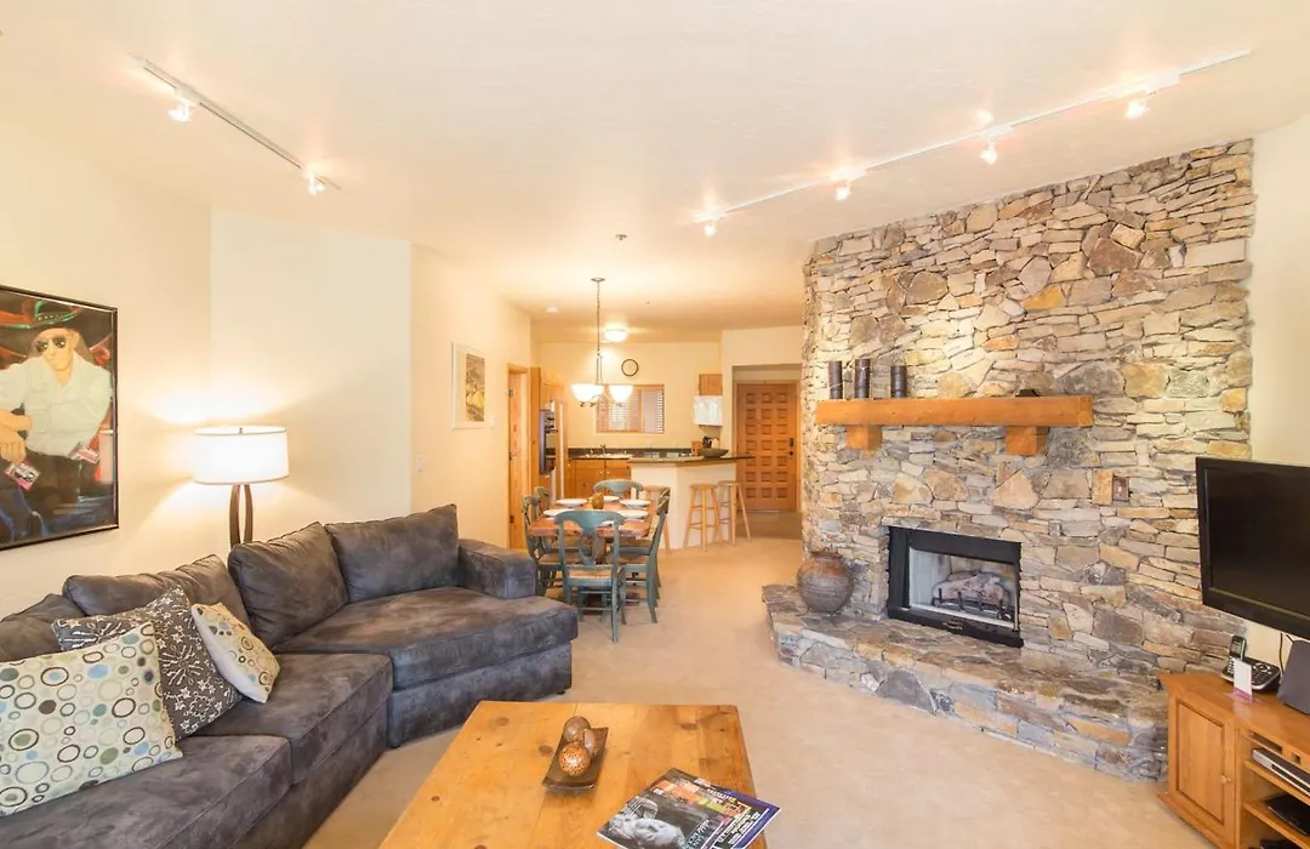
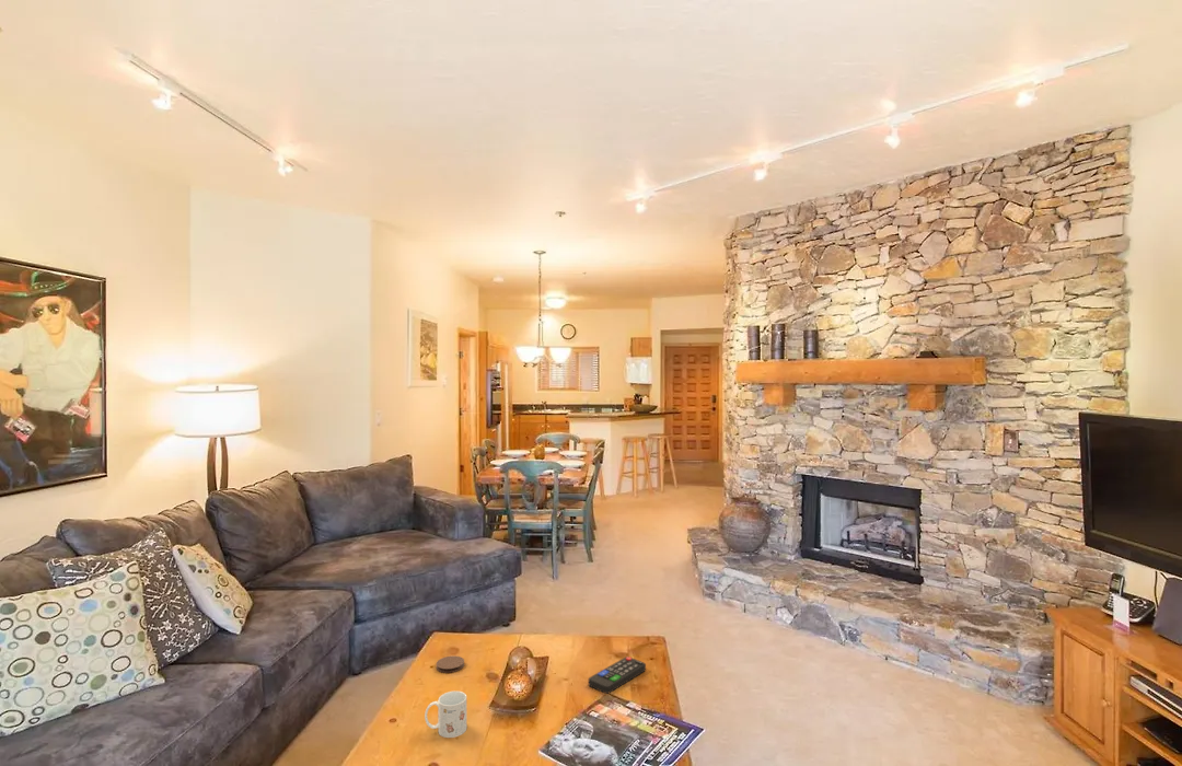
+ coaster [436,654,465,674]
+ mug [424,690,468,739]
+ remote control [588,655,647,695]
